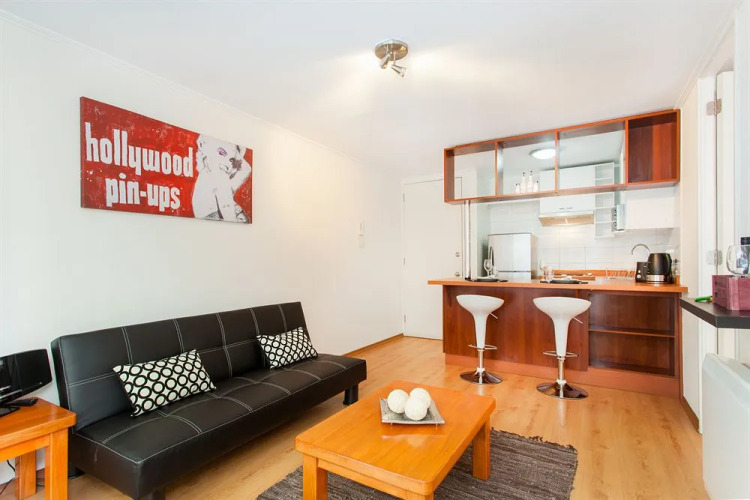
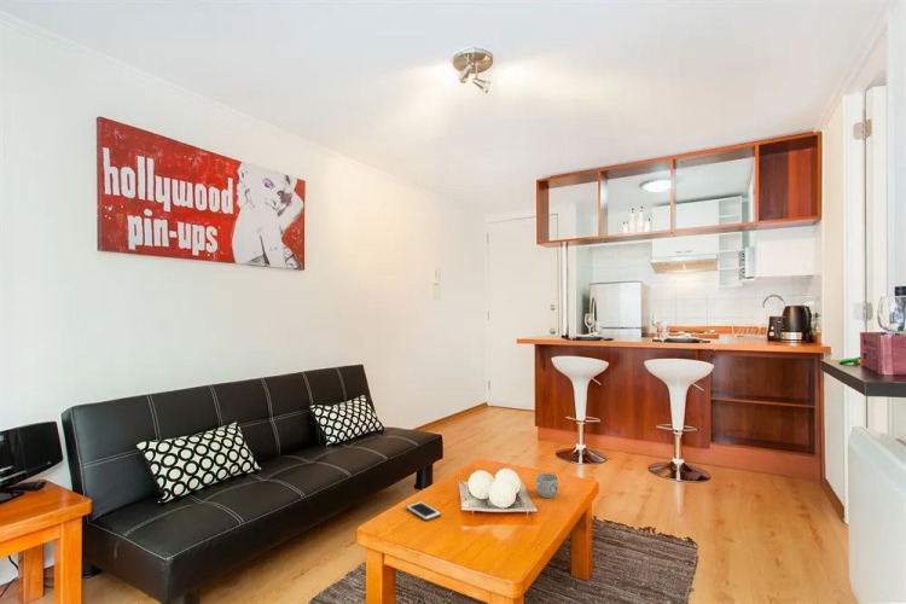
+ mug [535,472,559,499]
+ cell phone [405,500,442,522]
